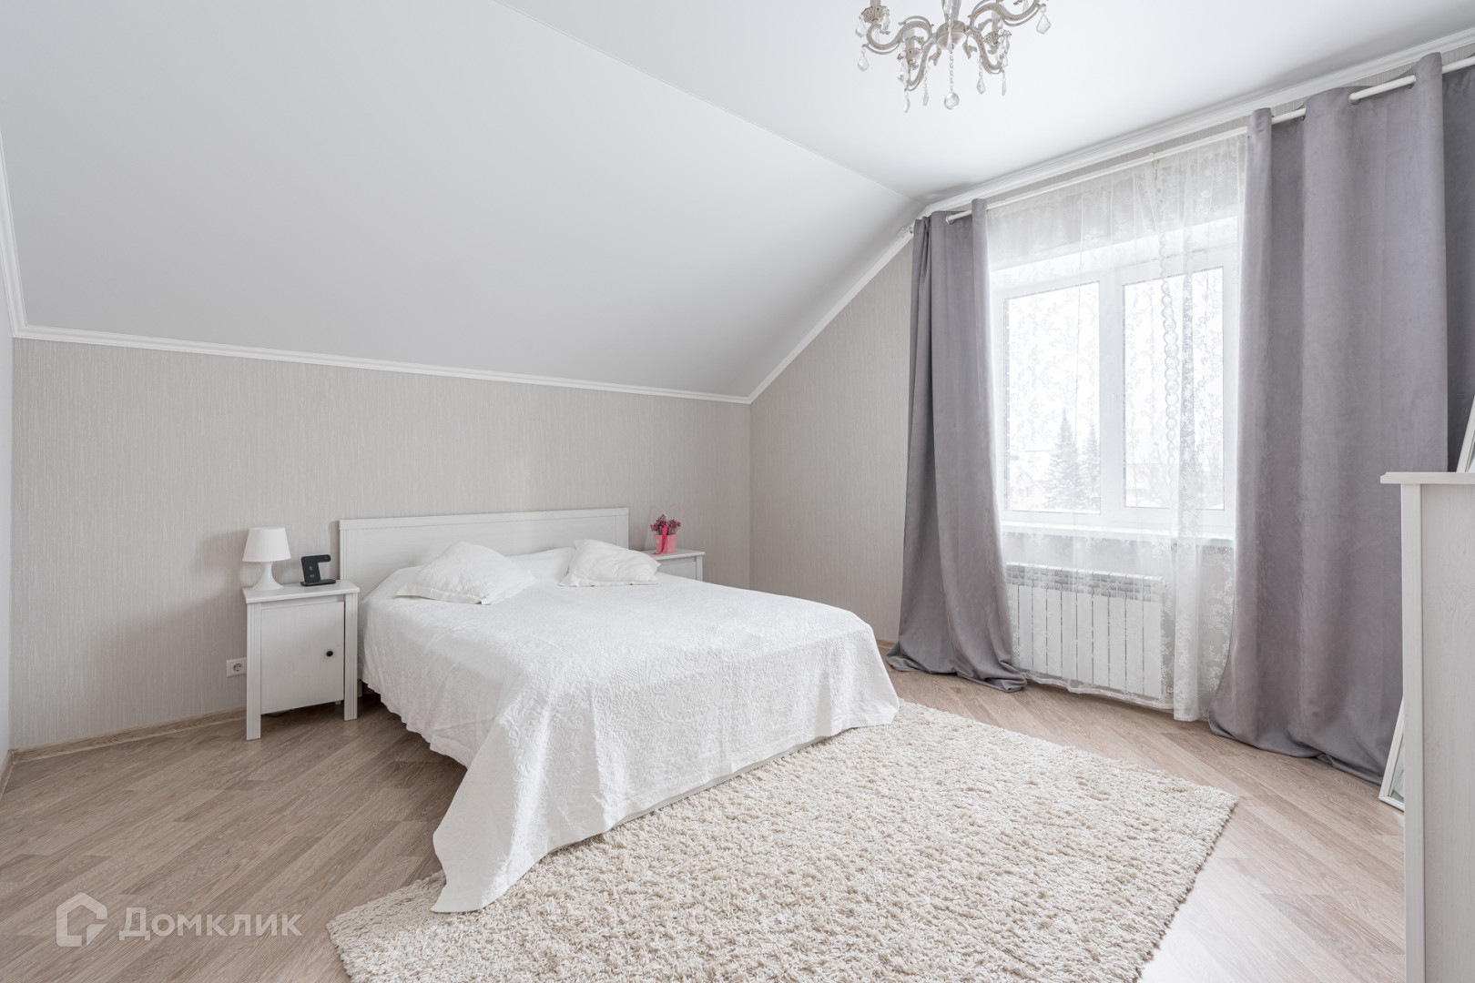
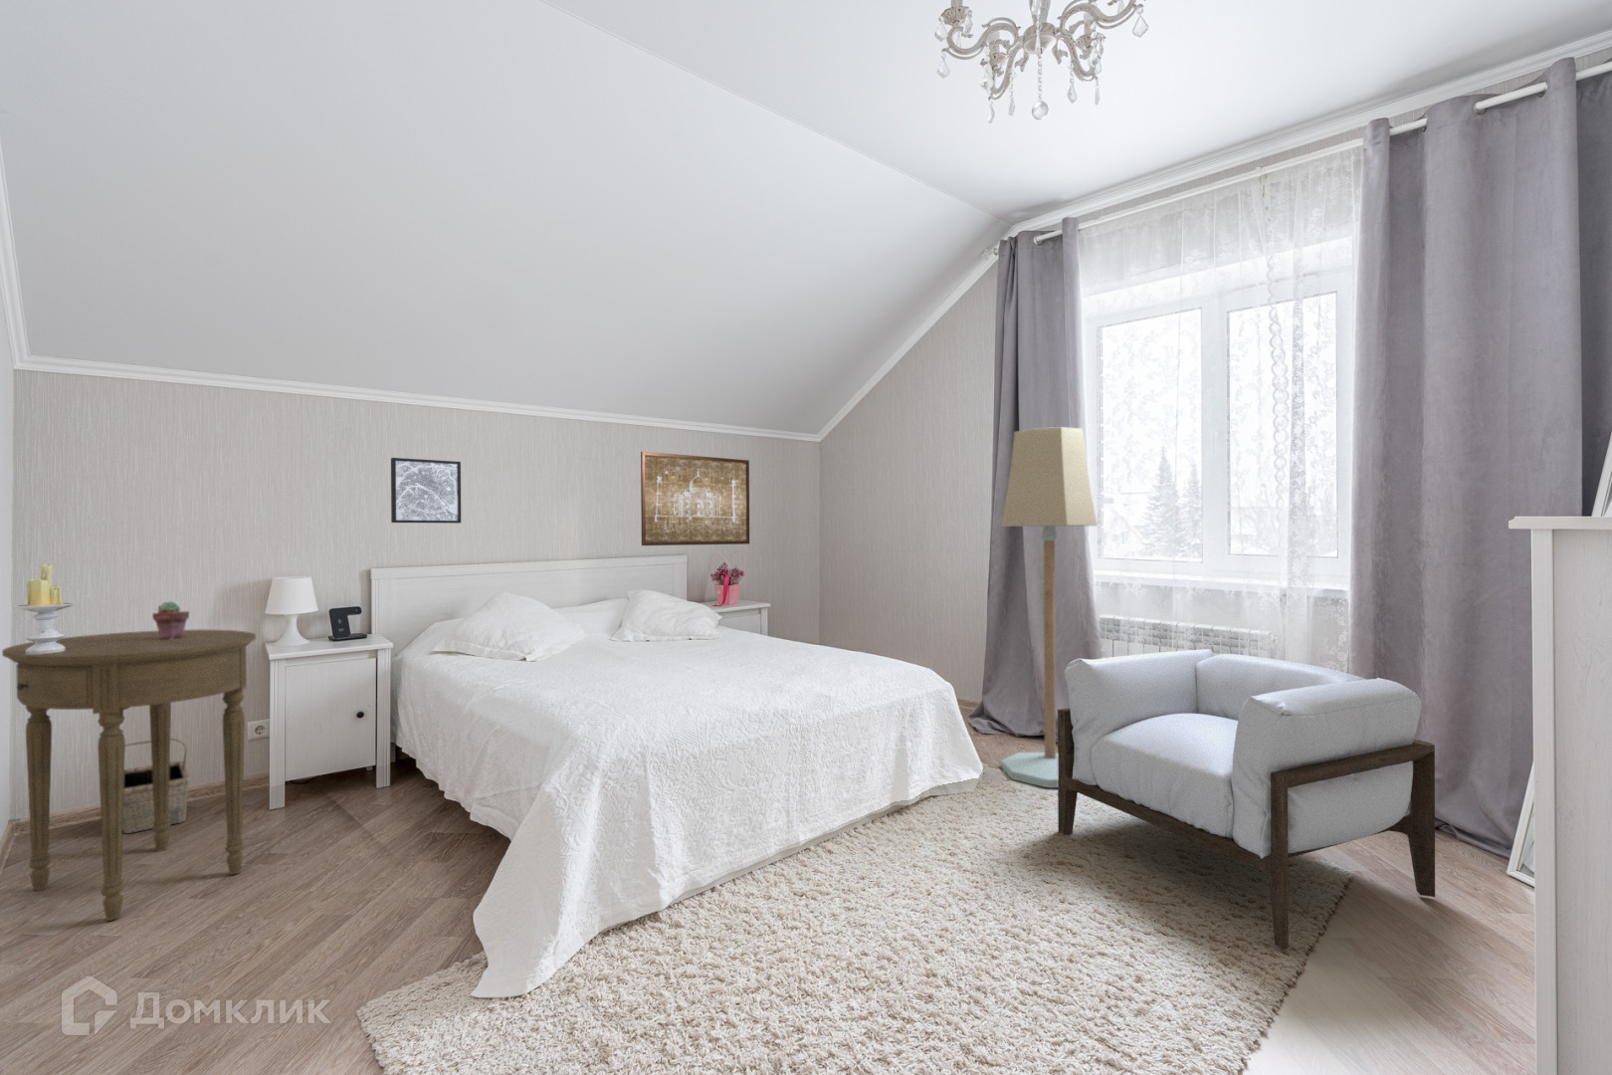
+ floor lamp [1000,426,1099,788]
+ candle [12,564,78,654]
+ wall art [639,451,751,546]
+ armchair [1057,648,1436,950]
+ wall art [390,457,462,524]
+ basket [122,738,191,834]
+ side table [1,629,257,921]
+ potted succulent [151,600,190,639]
